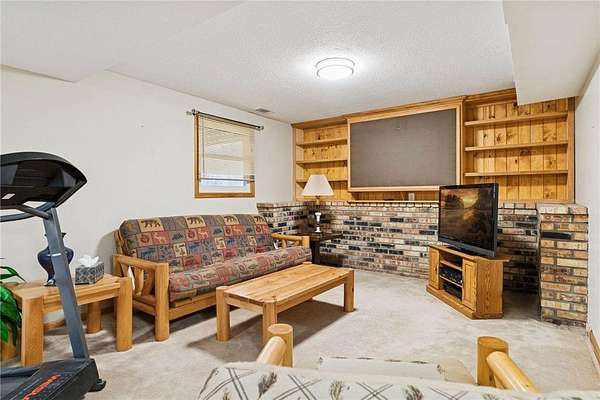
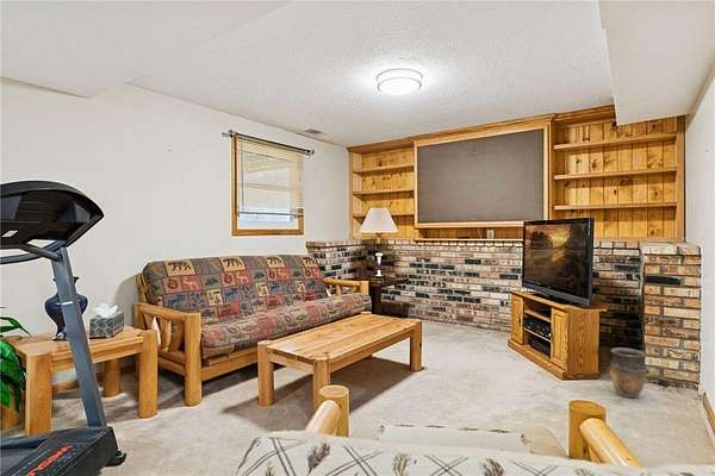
+ vase [609,346,648,399]
